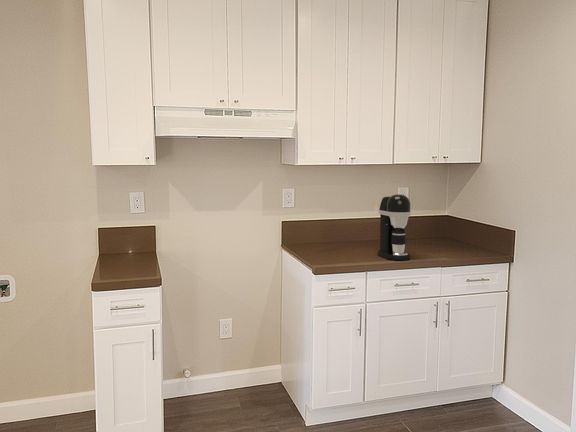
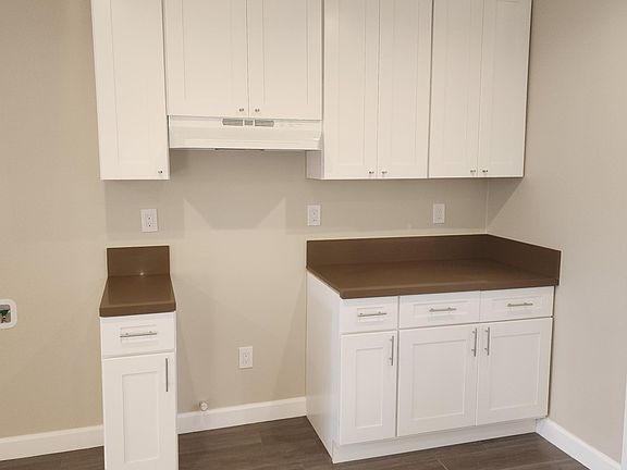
- coffee maker [377,193,412,261]
